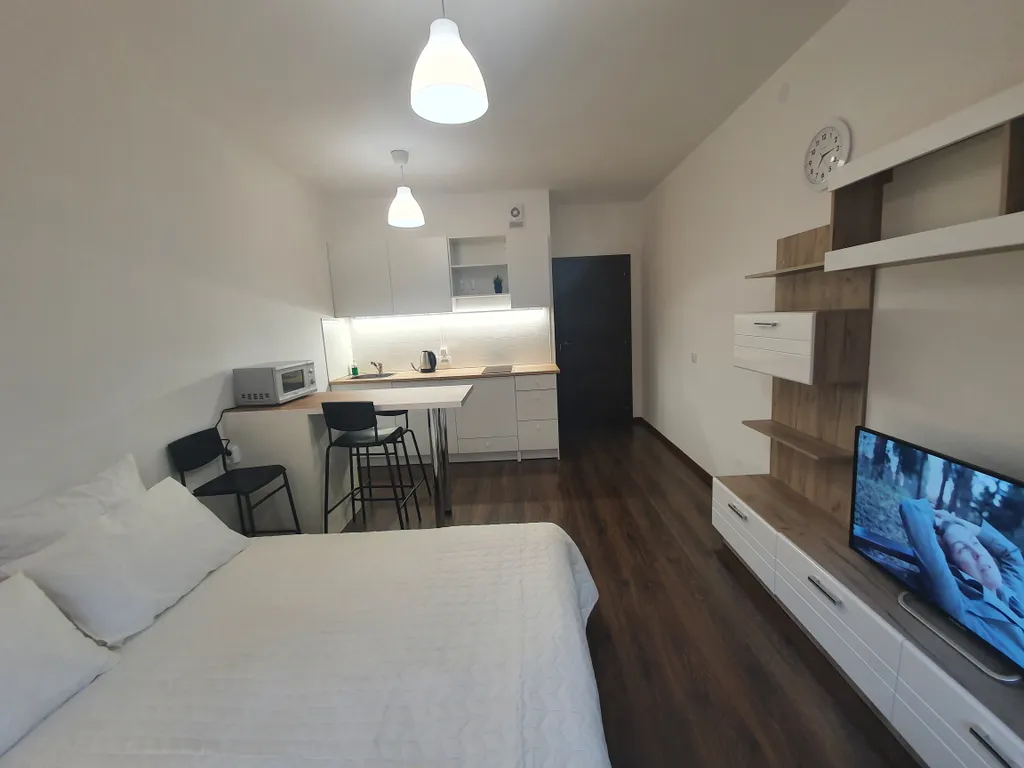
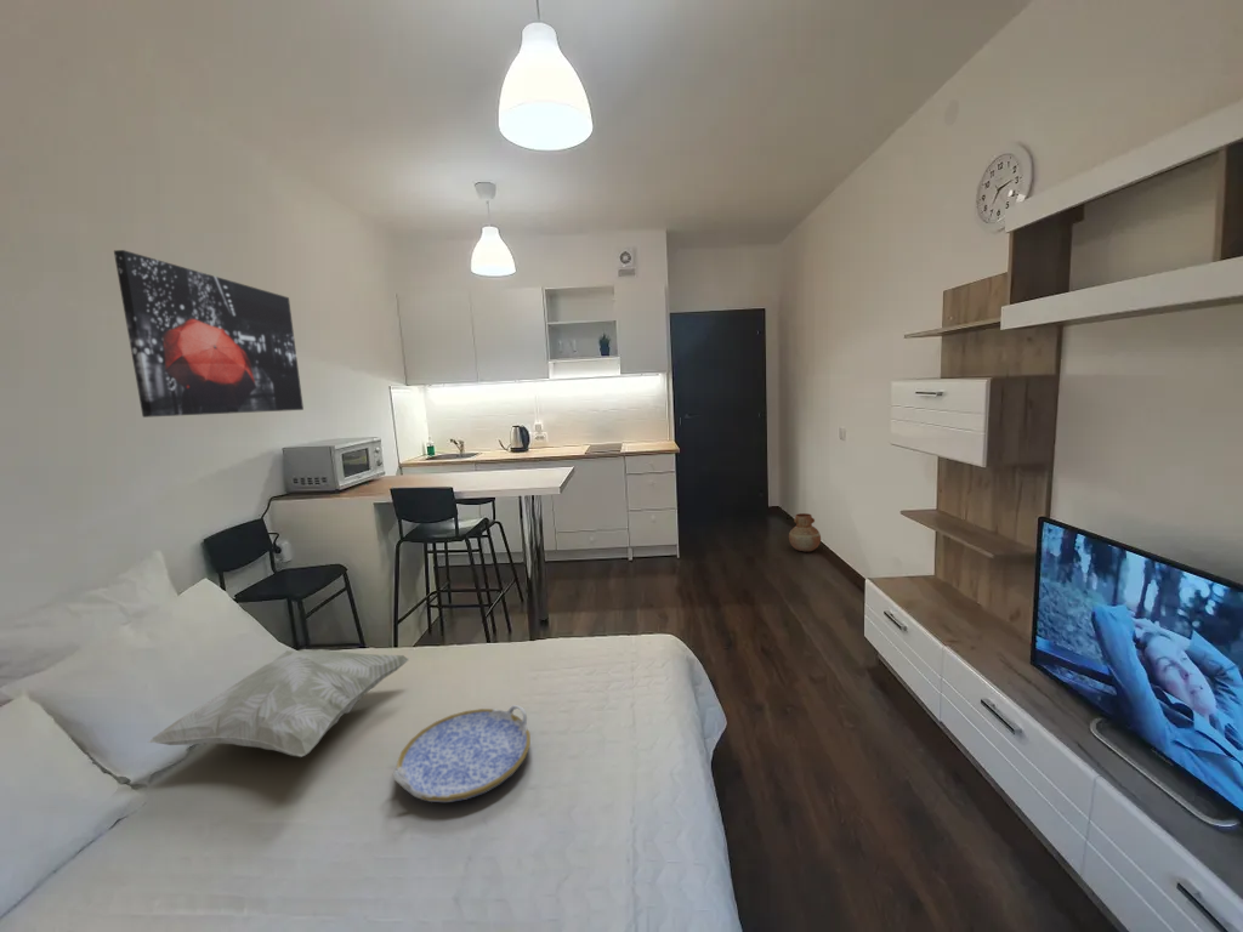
+ decorative pillow [147,648,410,758]
+ serving tray [392,704,532,803]
+ vase [788,512,822,552]
+ wall art [113,249,305,419]
